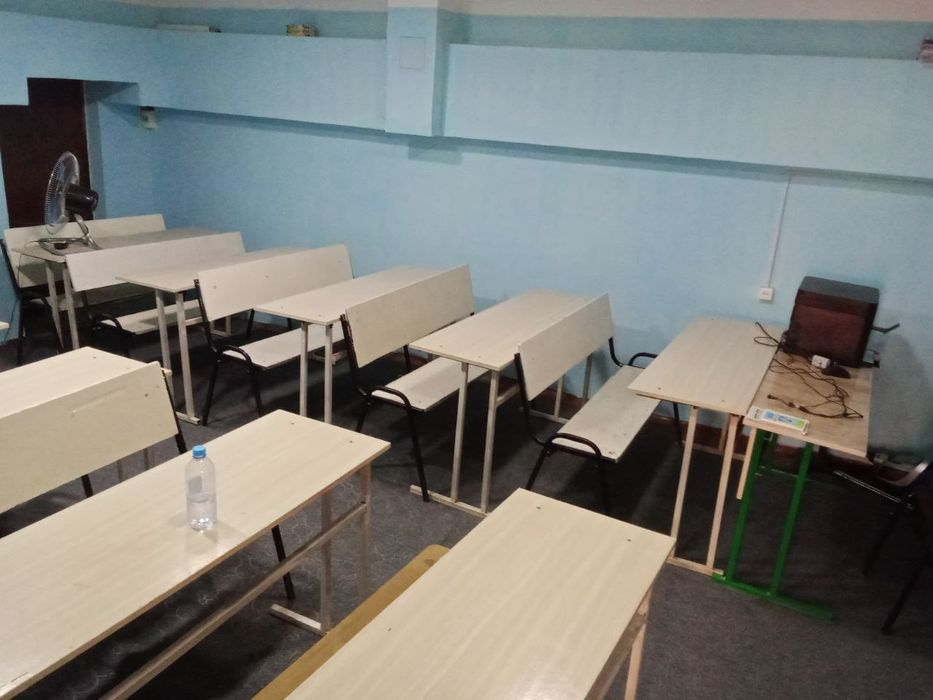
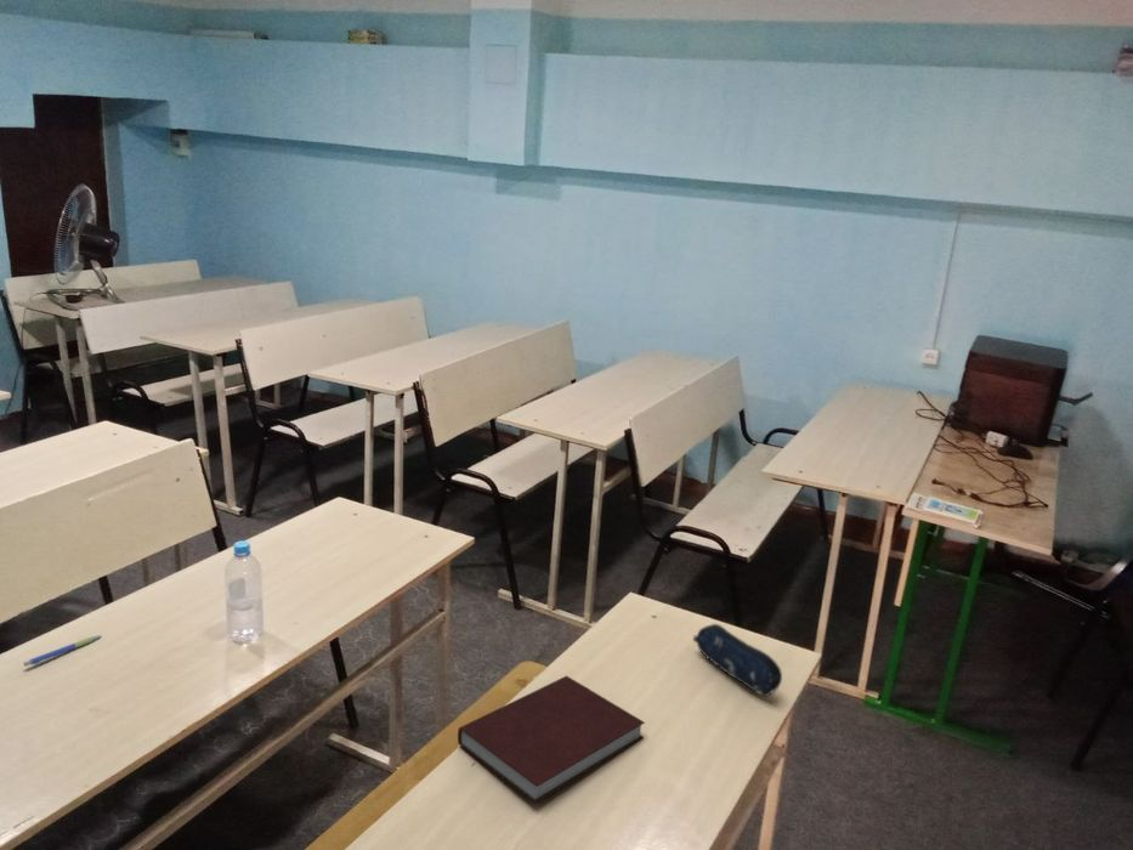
+ notebook [457,674,646,804]
+ pen [23,634,103,668]
+ pencil case [692,623,783,698]
